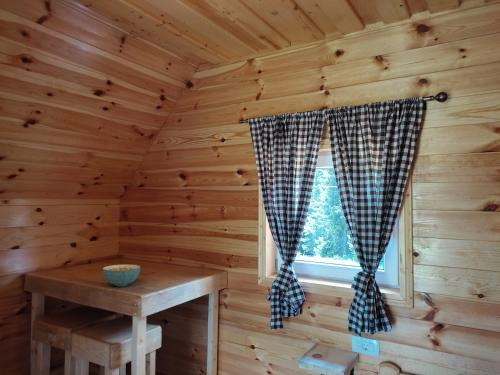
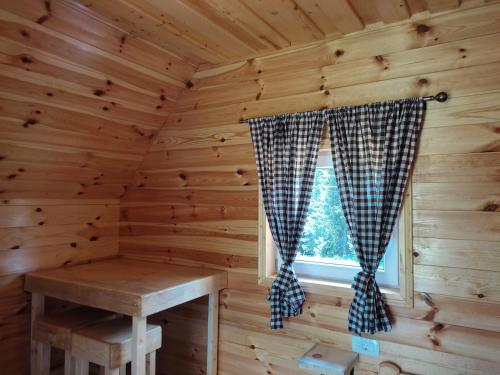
- cereal bowl [102,264,141,287]
